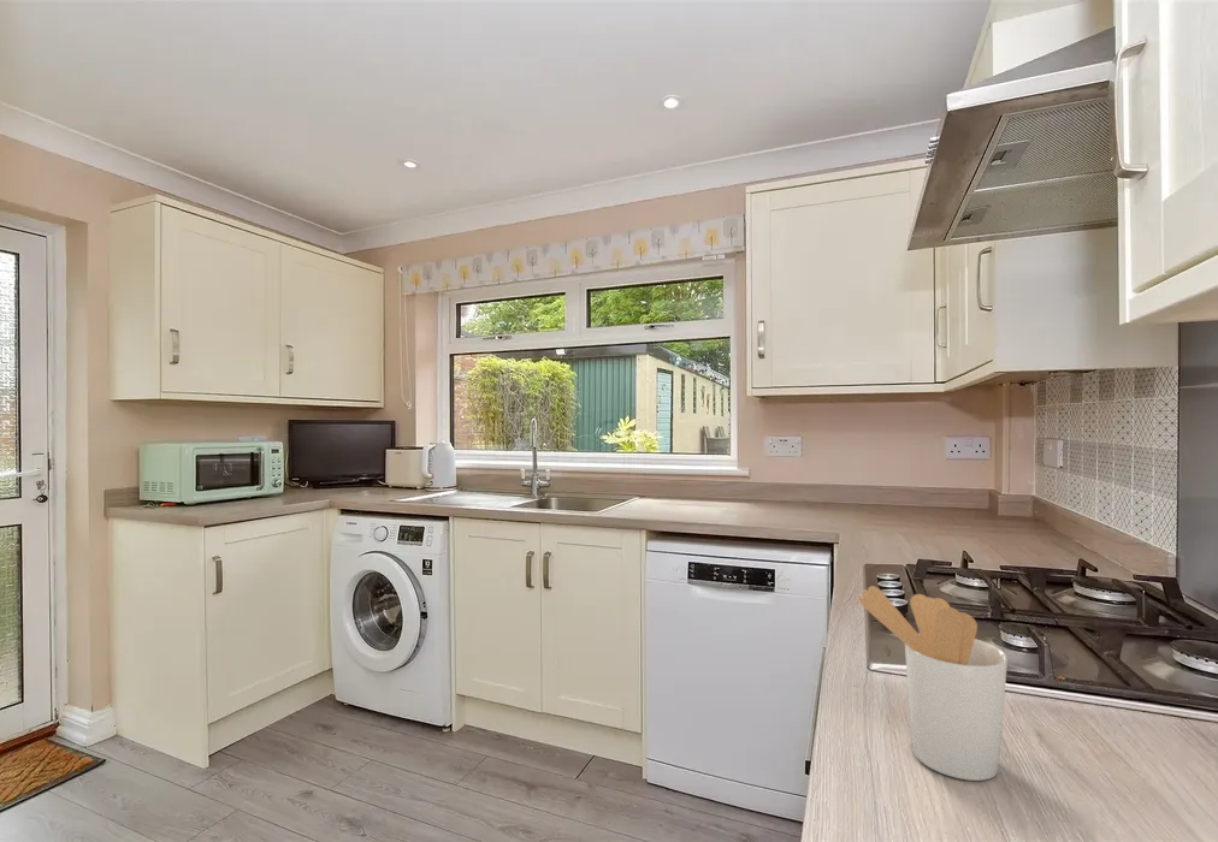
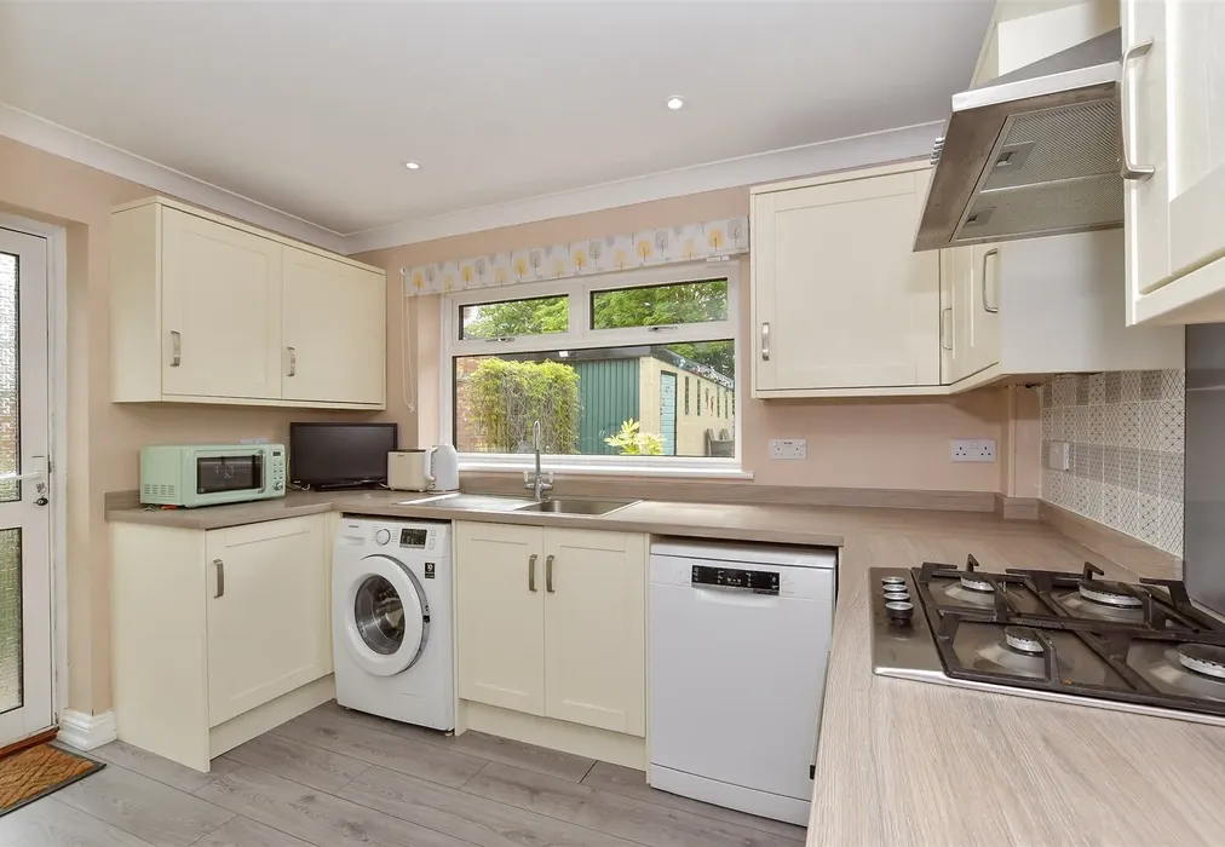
- utensil holder [856,585,1009,782]
